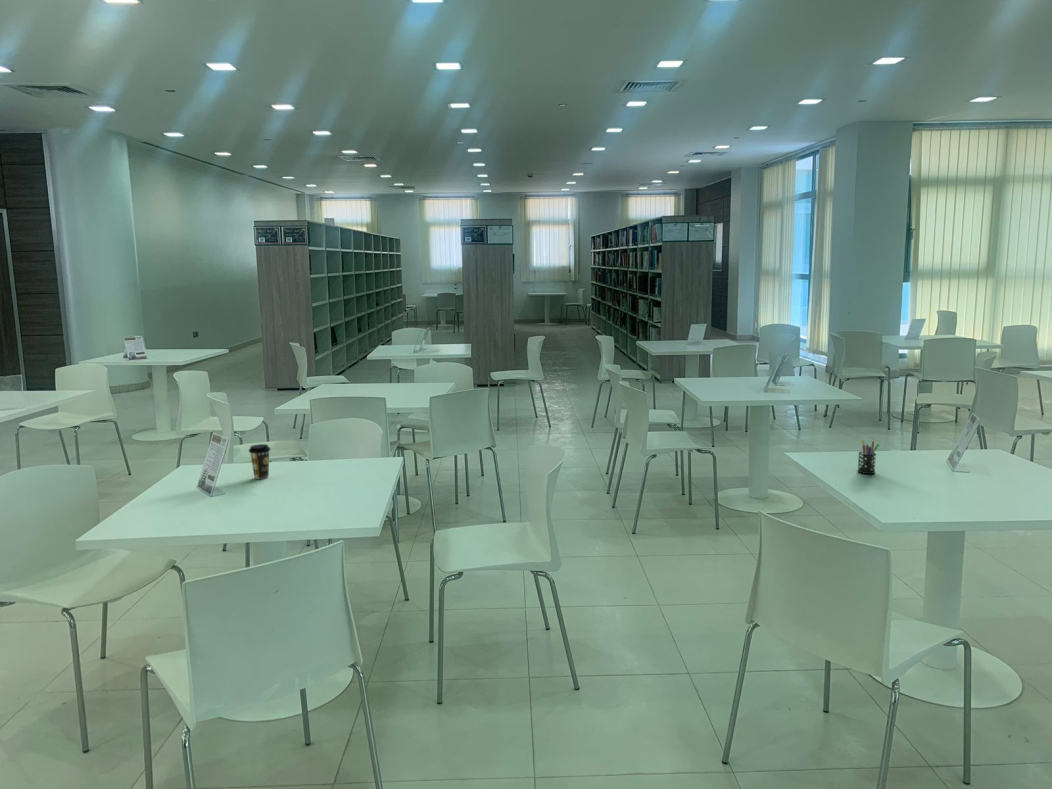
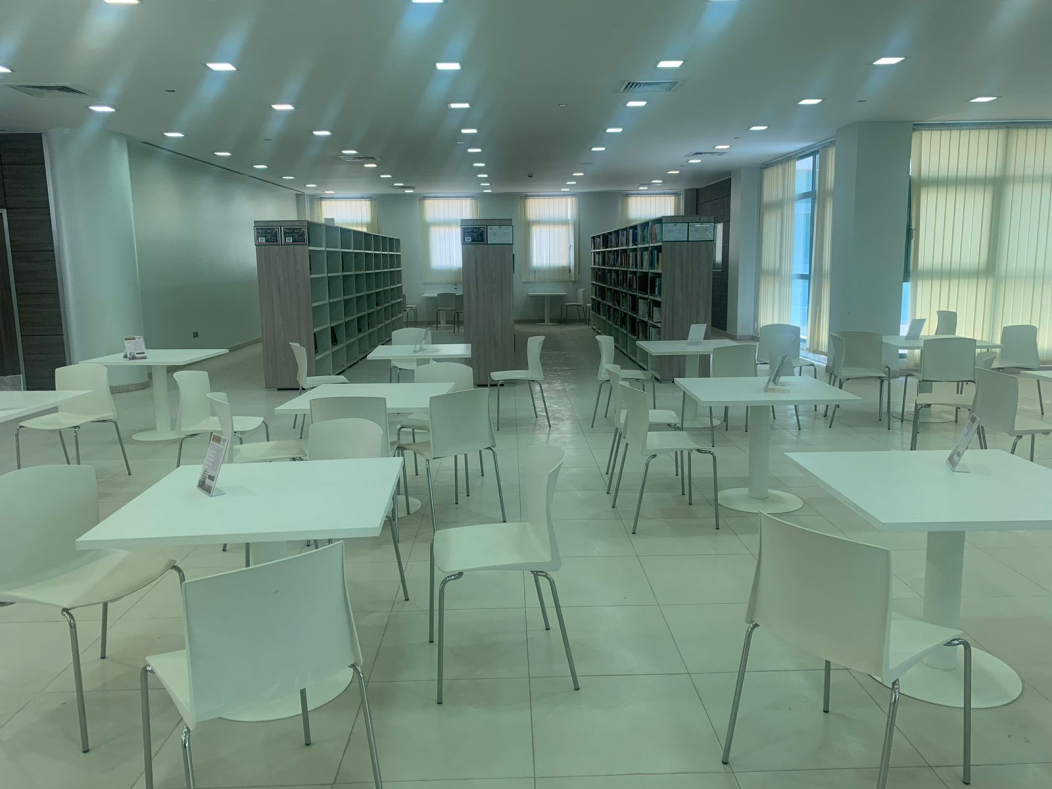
- pen holder [857,440,880,475]
- coffee cup [248,443,271,480]
